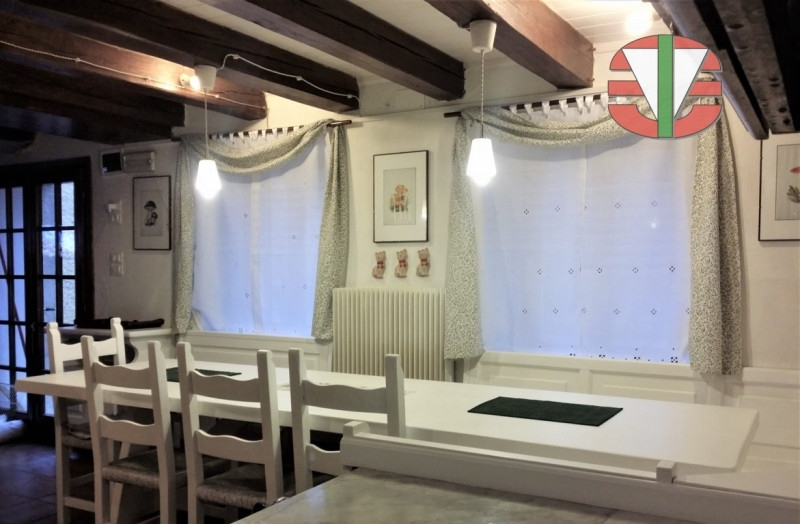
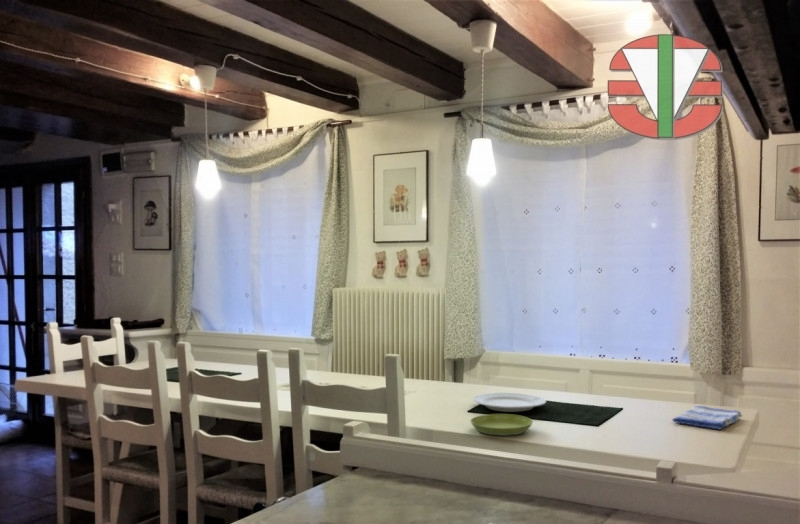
+ saucer [469,413,534,436]
+ chinaware [472,392,547,413]
+ dish towel [671,405,744,431]
